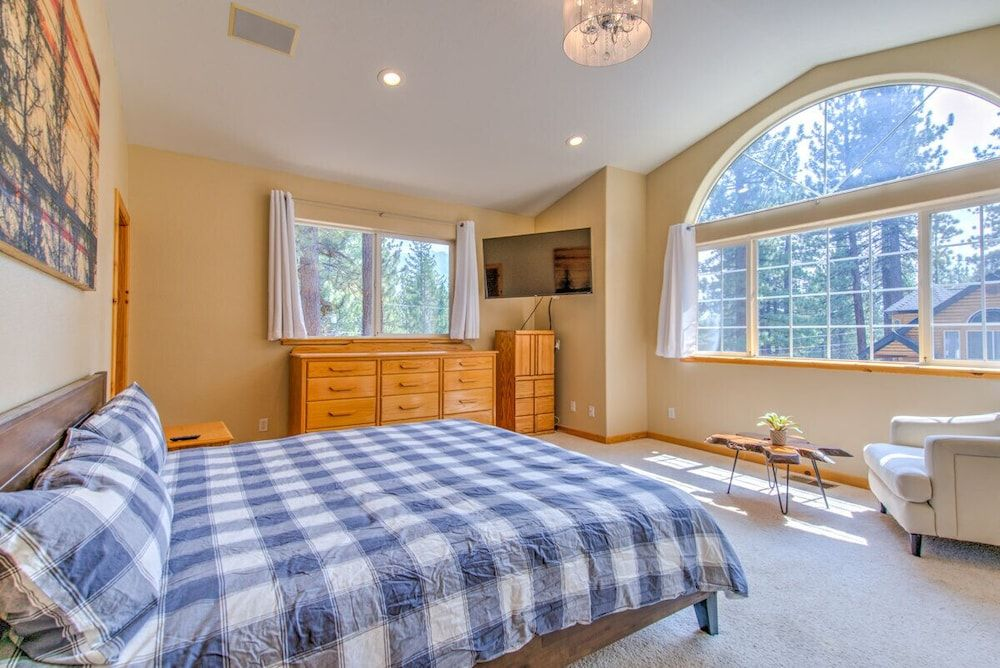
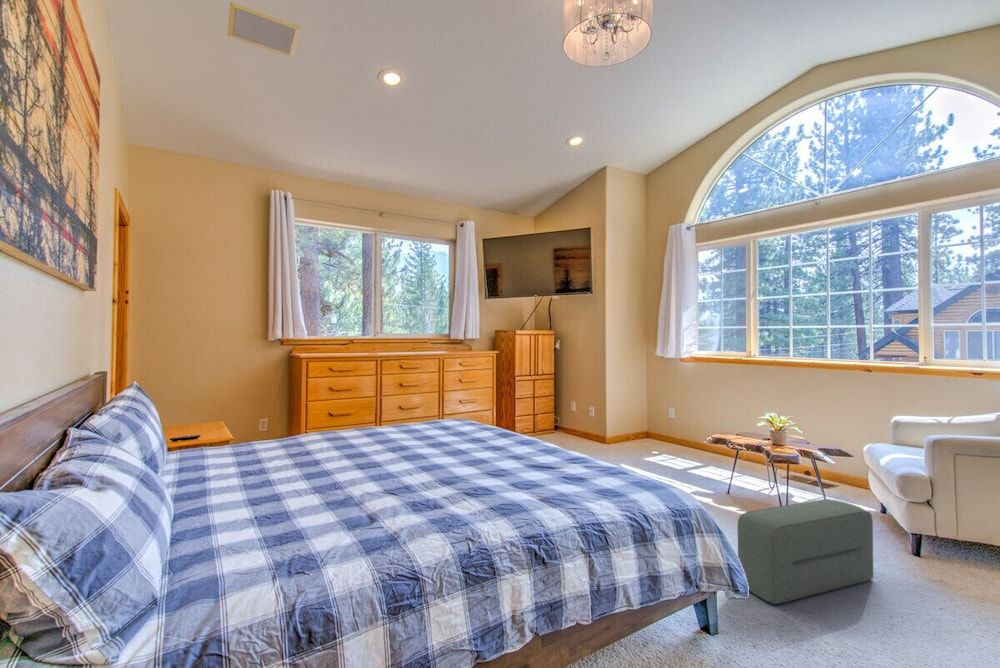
+ pouf [737,498,874,605]
